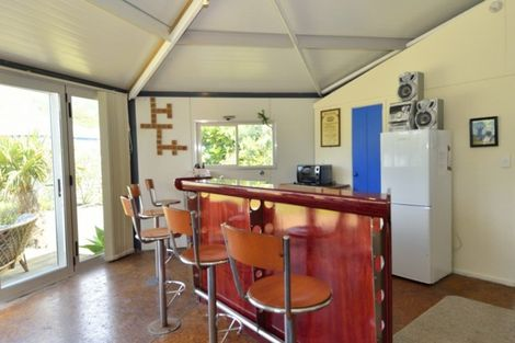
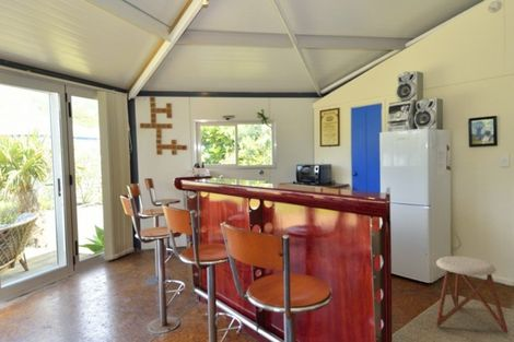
+ stool [435,256,509,334]
